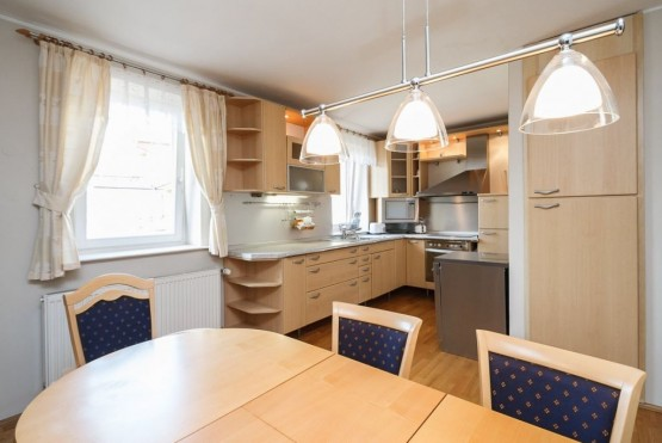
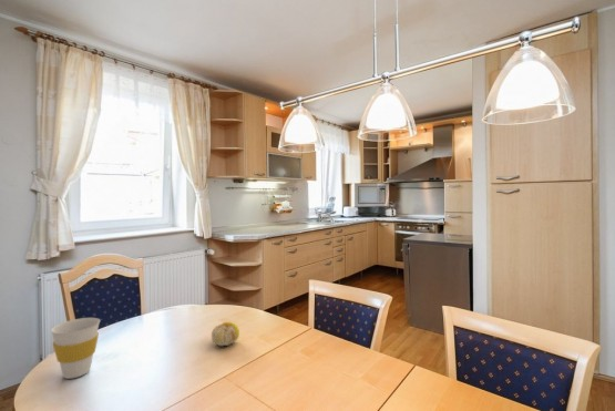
+ fruit [211,321,240,347]
+ cup [50,317,101,380]
